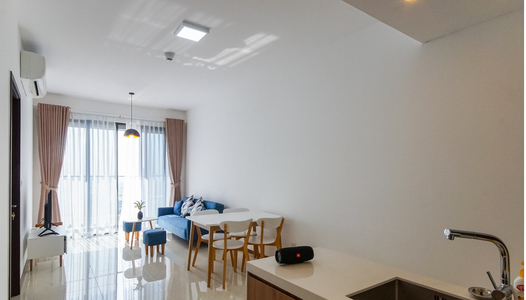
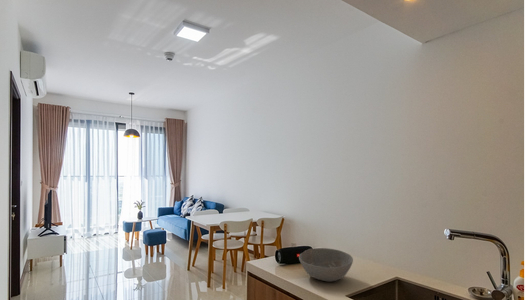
+ bowl [298,247,354,283]
